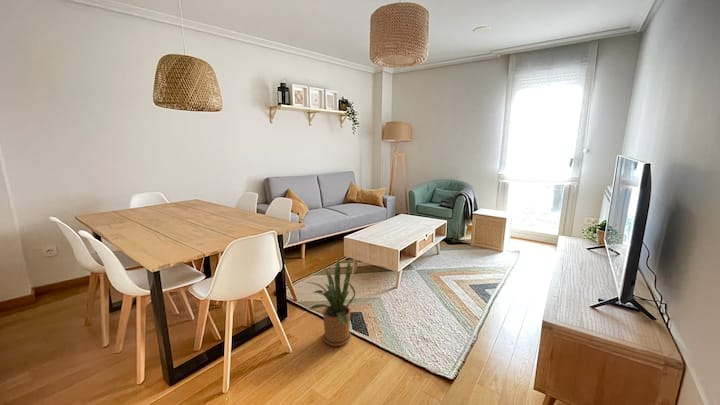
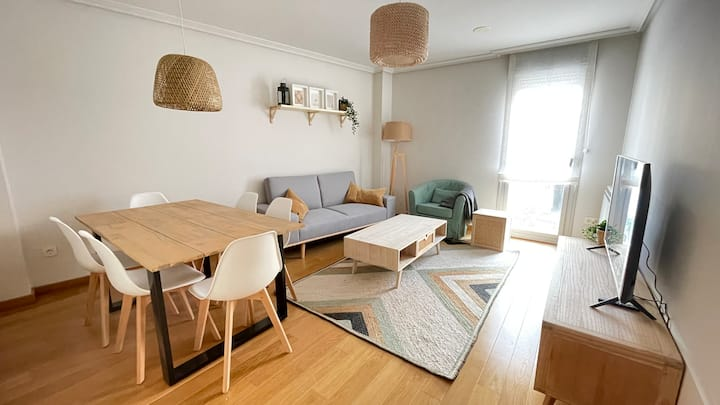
- house plant [305,257,356,347]
